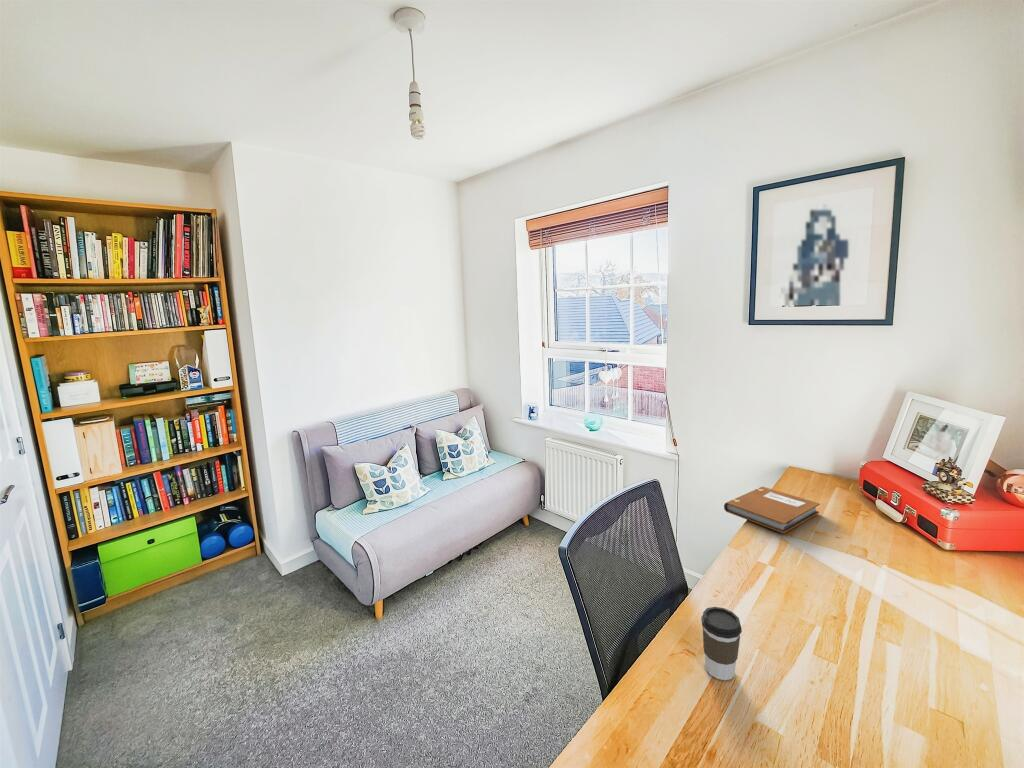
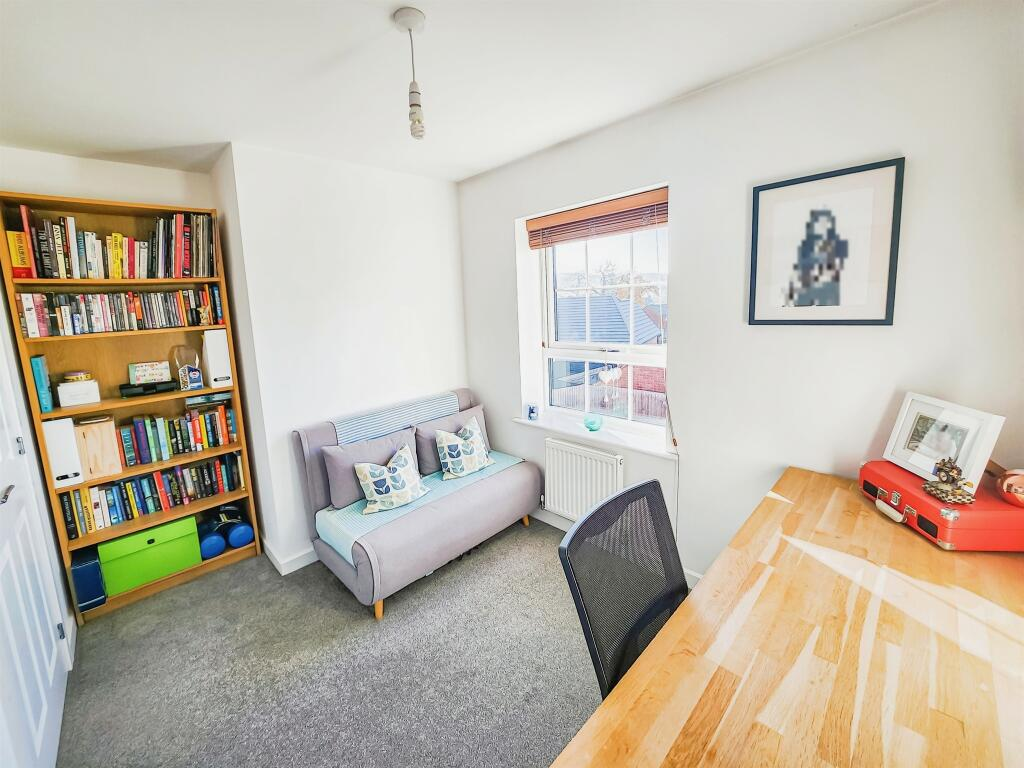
- coffee cup [700,606,743,681]
- notebook [723,486,821,534]
